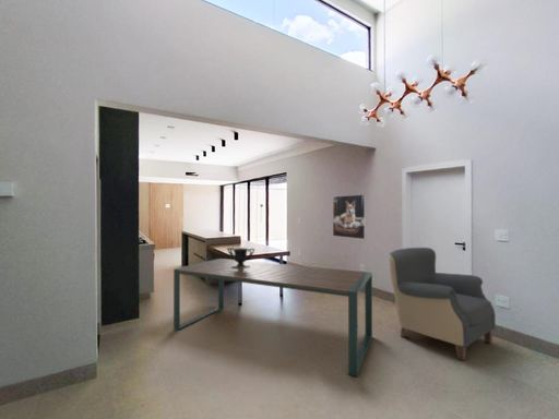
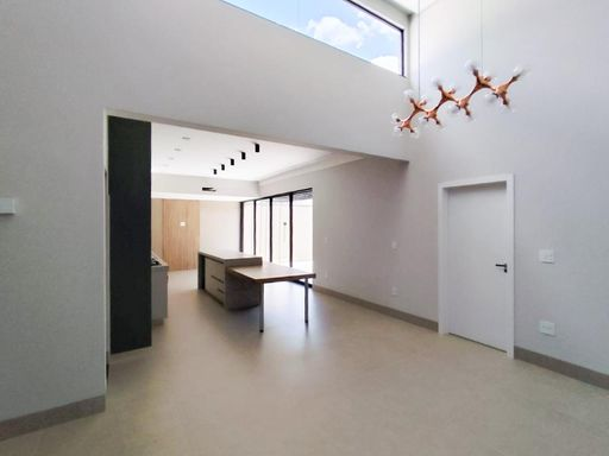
- chair [388,247,497,361]
- dining table [173,258,373,378]
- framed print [332,193,367,240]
- decorative urn [226,247,255,268]
